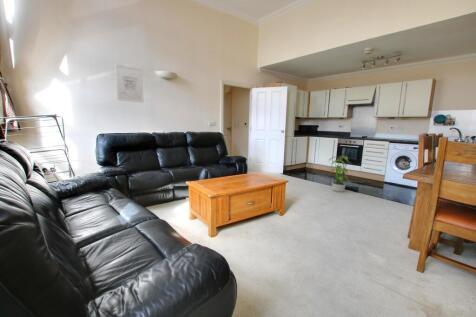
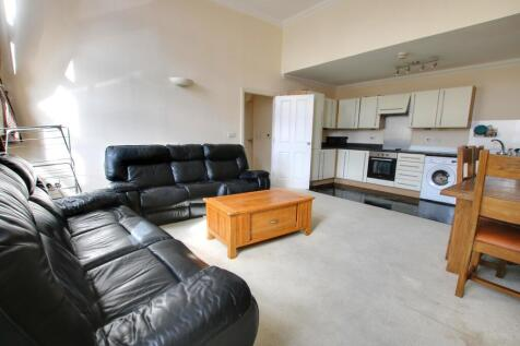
- wall art [114,63,144,103]
- potted plant [328,155,352,193]
